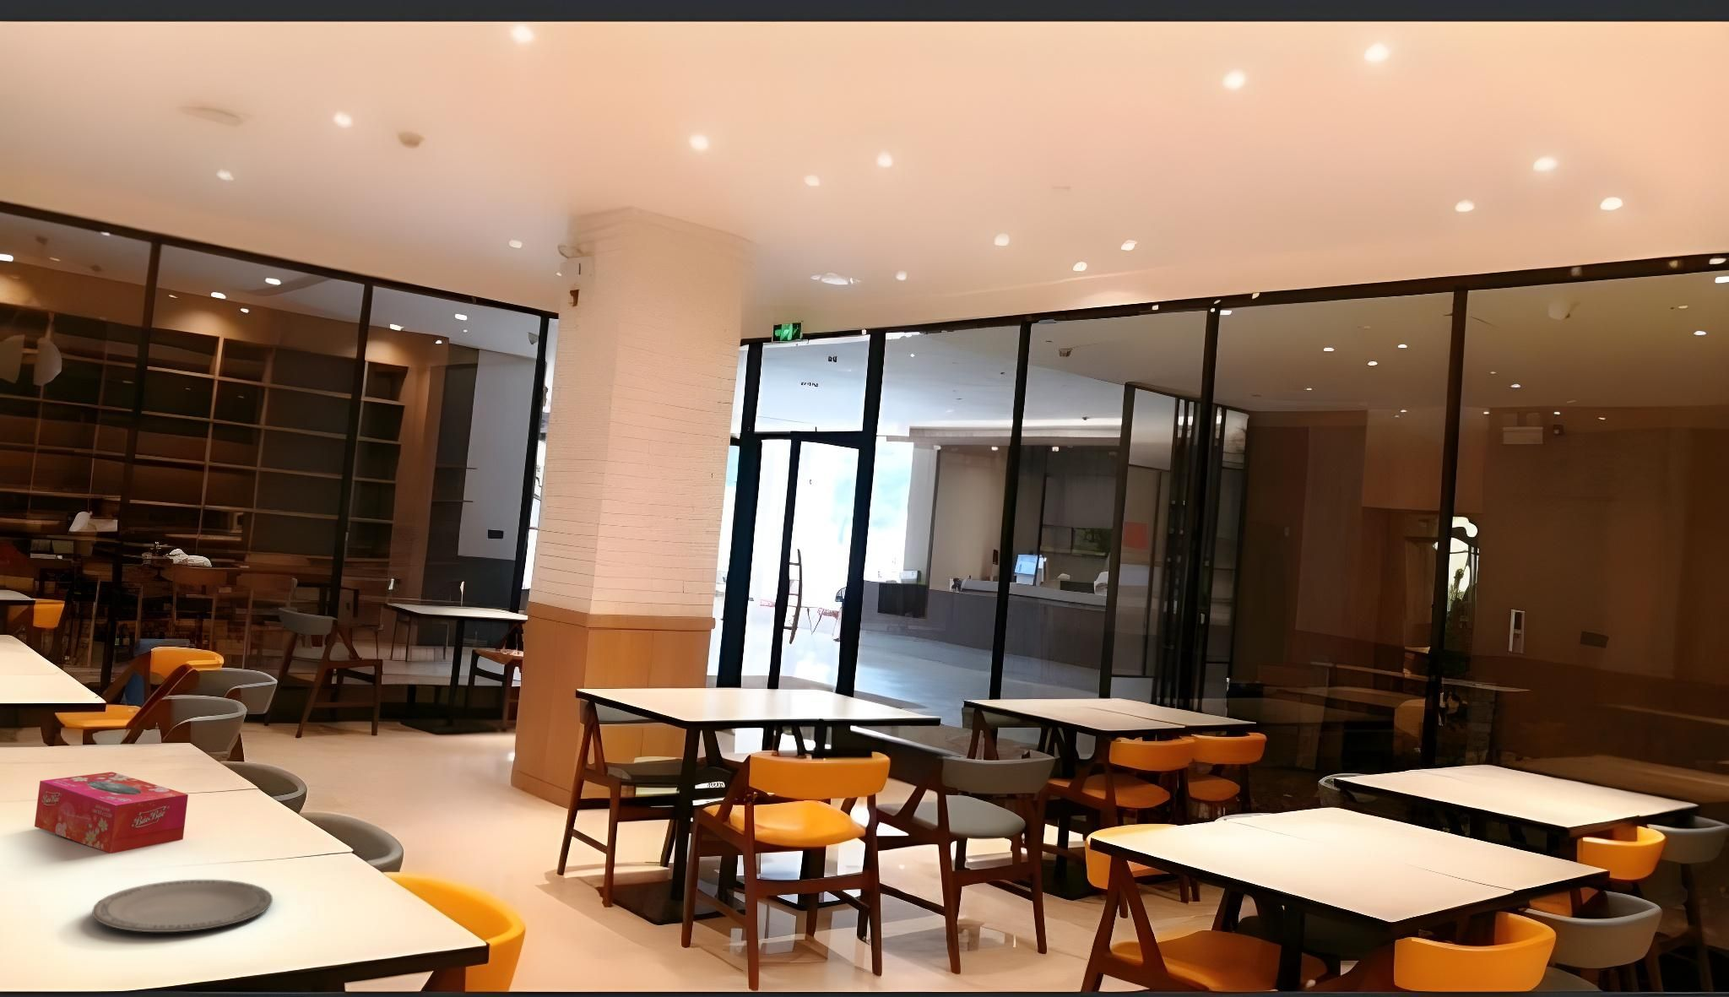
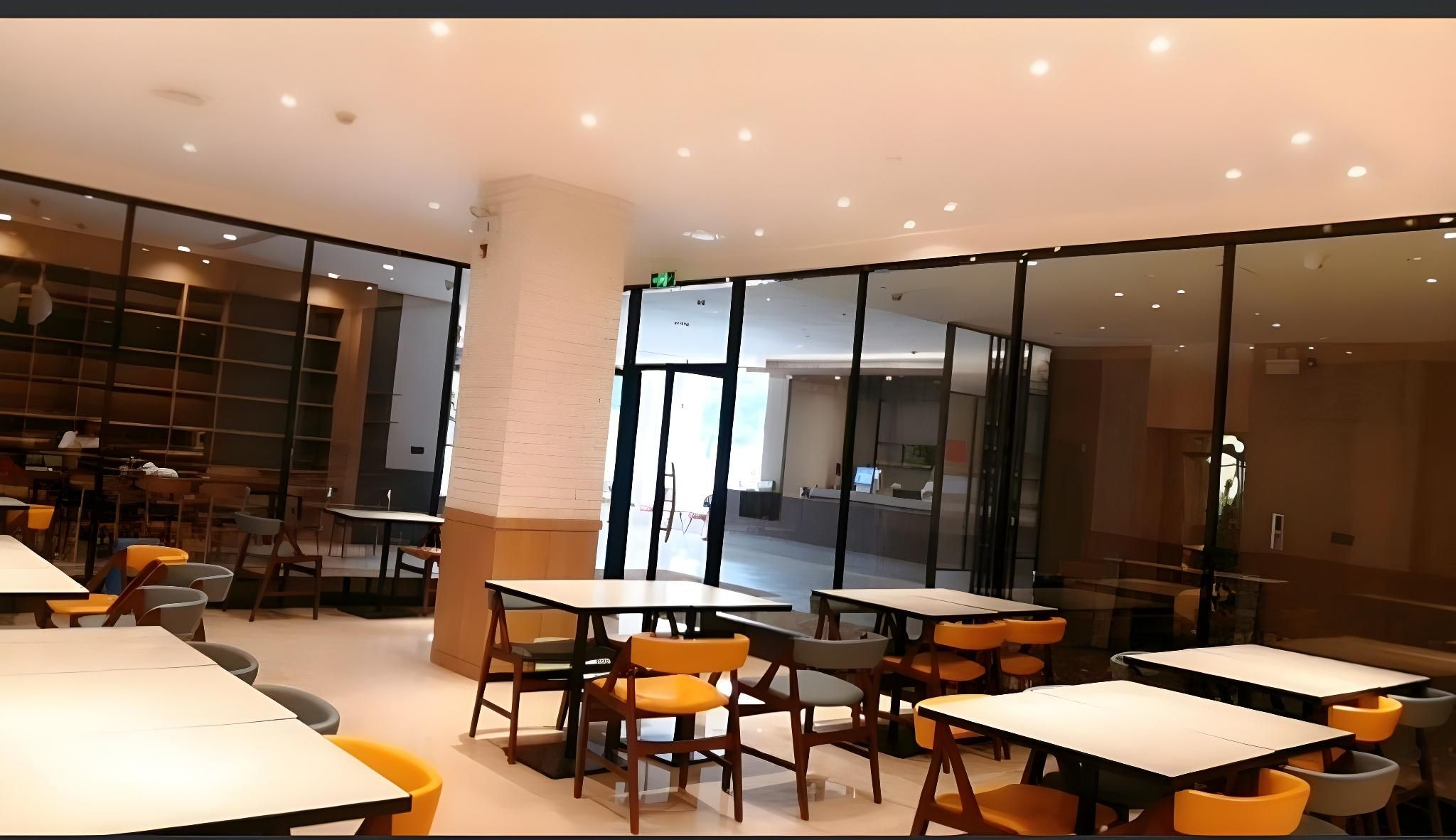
- plate [91,878,273,933]
- tissue box [33,770,189,855]
